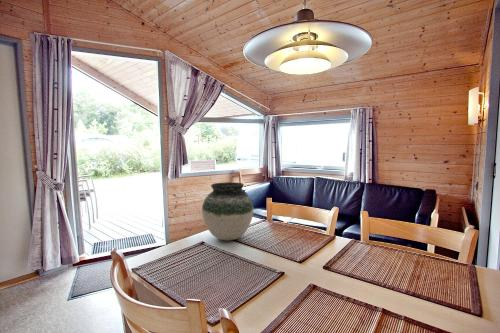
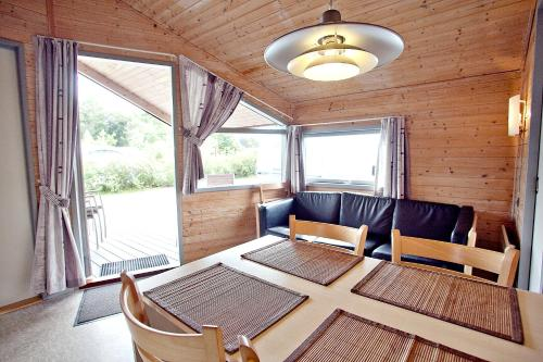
- vase [201,181,254,241]
